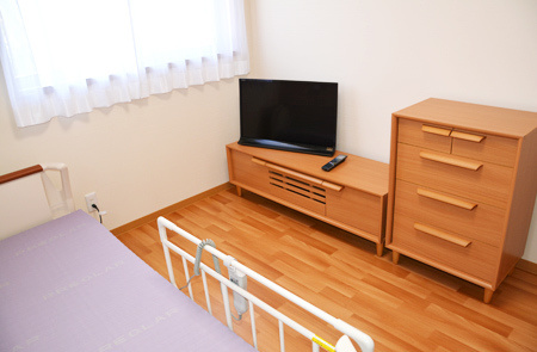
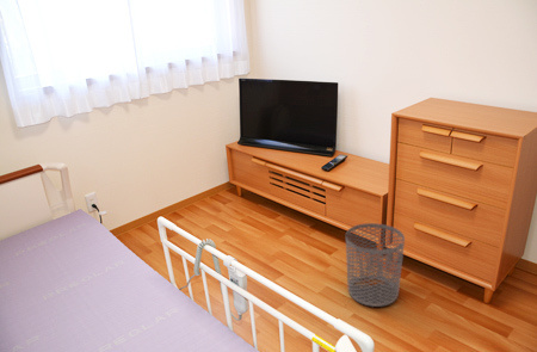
+ waste bin [345,222,406,308]
